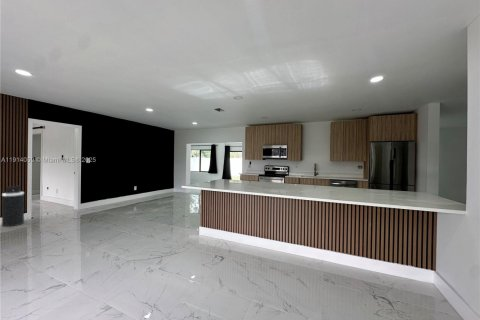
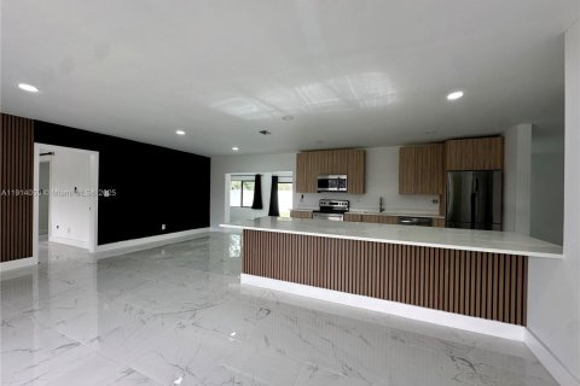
- trash can [1,185,25,228]
